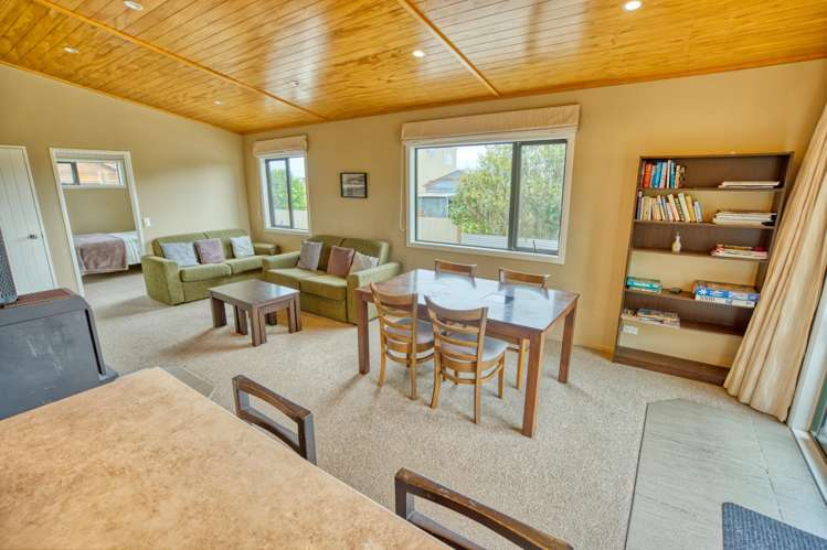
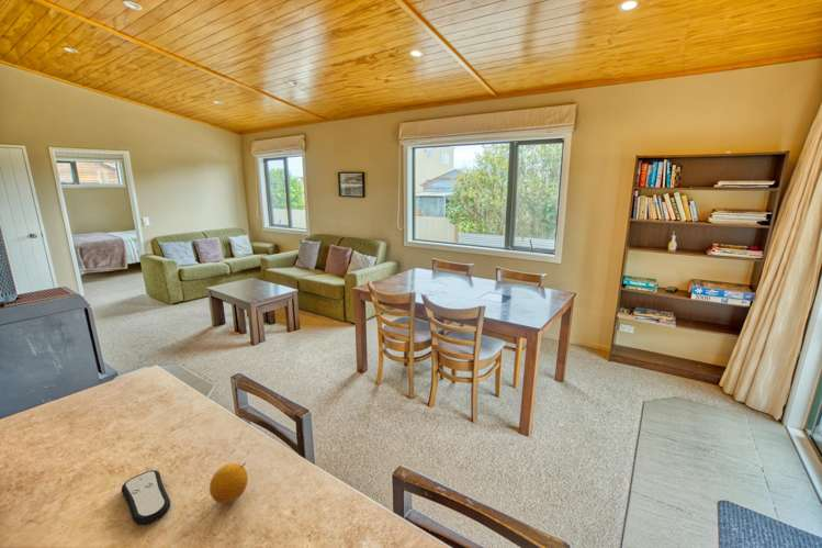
+ fruit [209,462,249,505]
+ remote control [121,469,171,526]
